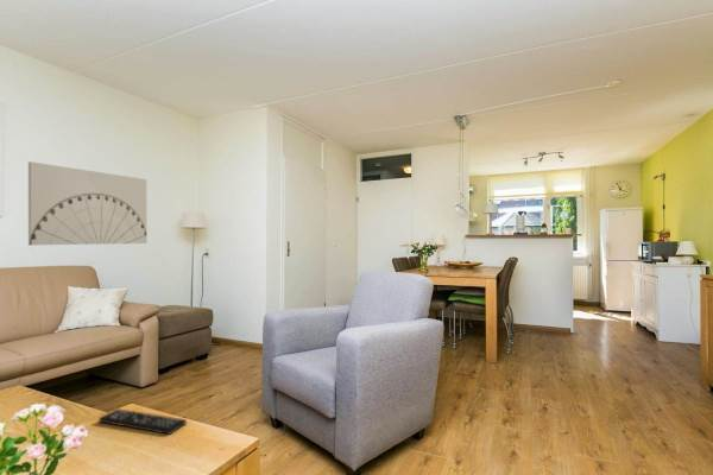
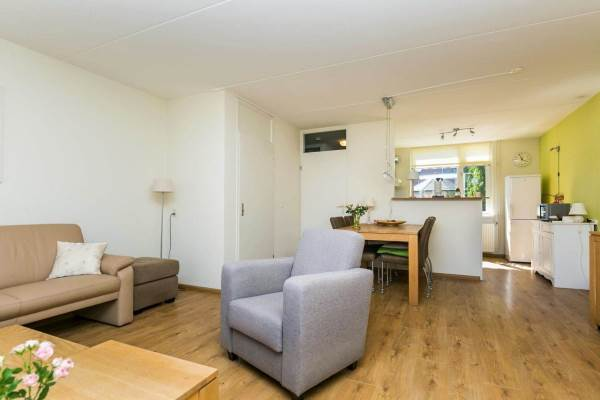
- remote control [97,407,188,436]
- wall art [27,160,147,246]
